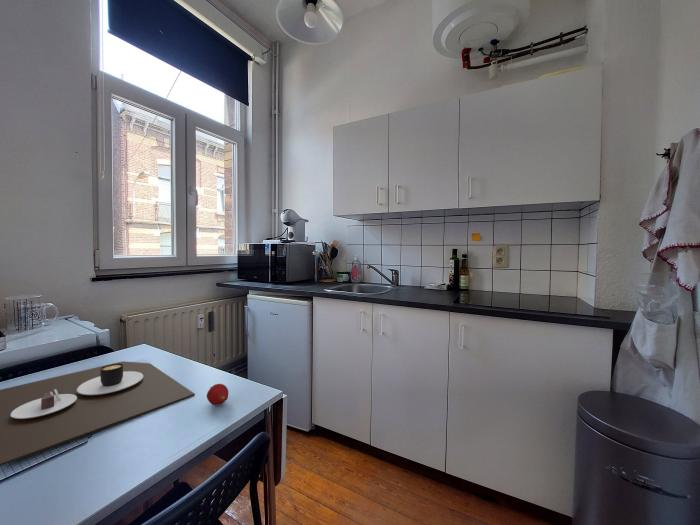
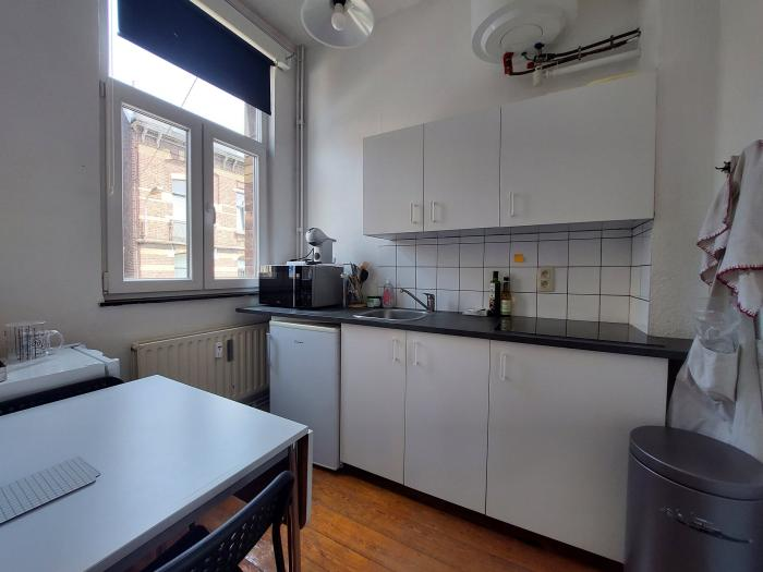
- place mat [0,360,196,467]
- fruit [206,383,229,406]
